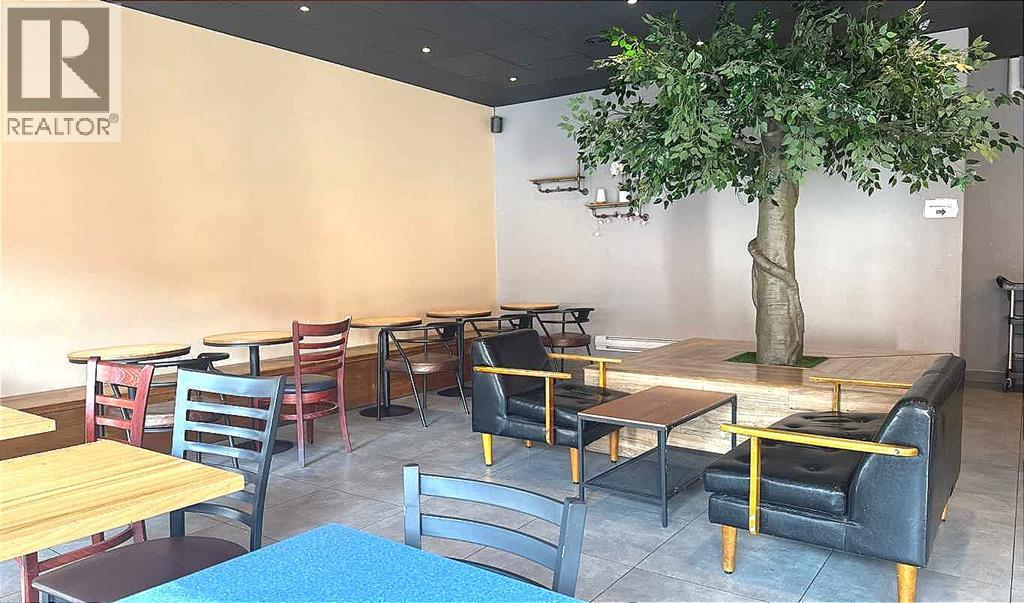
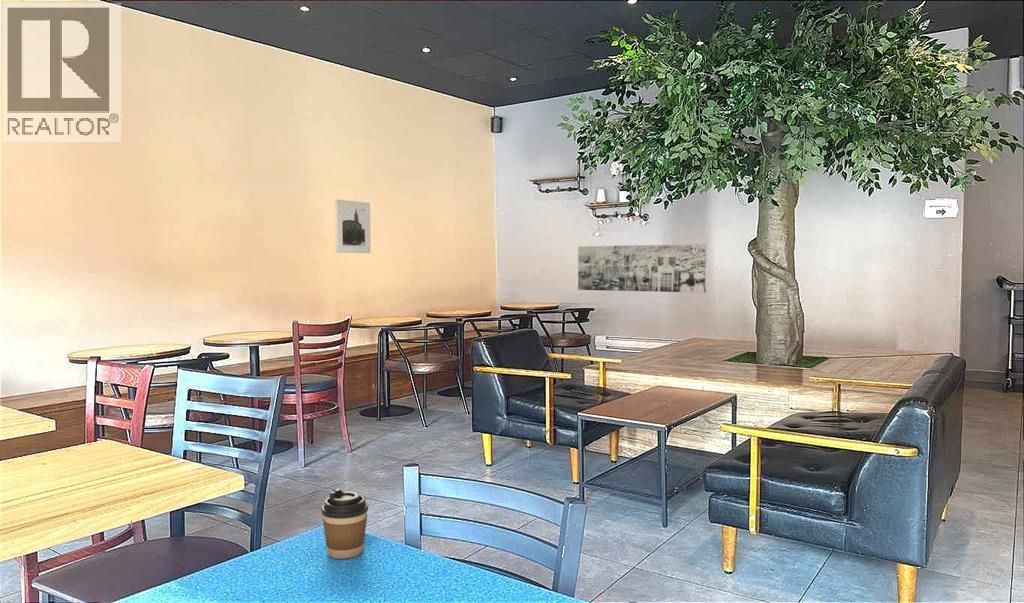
+ coffee cup [320,488,369,560]
+ wall art [577,243,707,294]
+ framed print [334,199,372,254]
